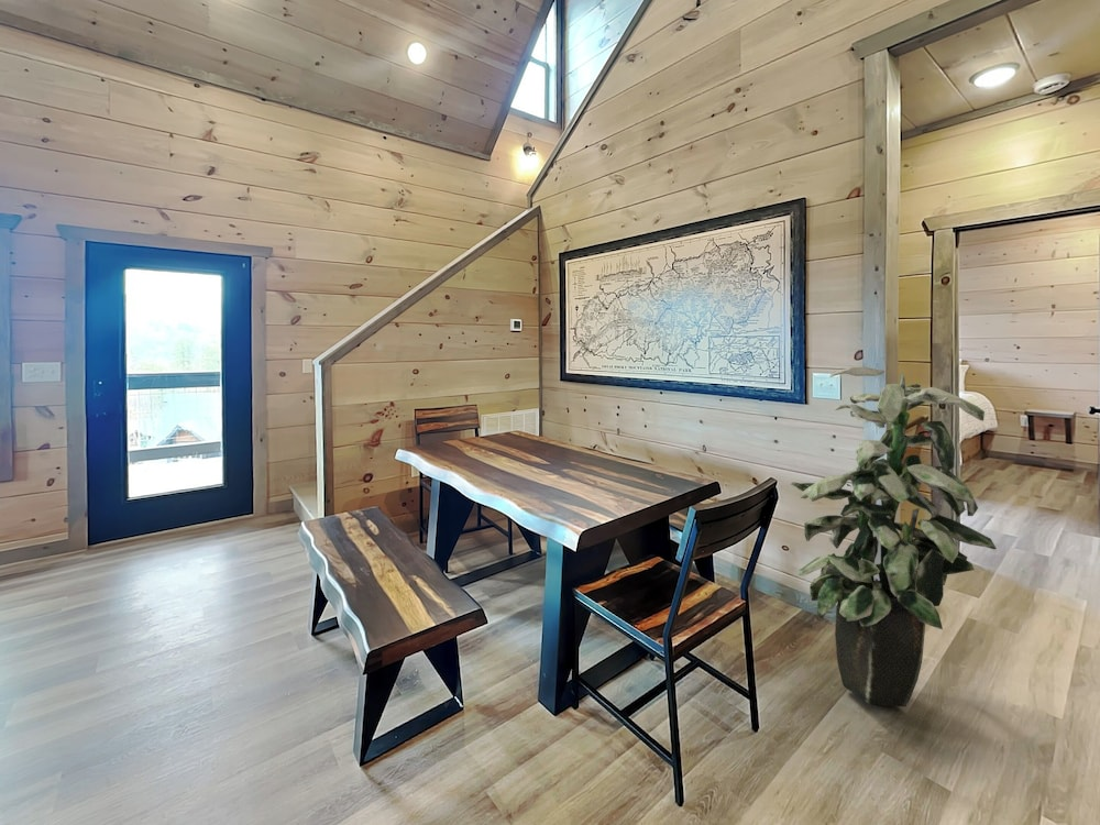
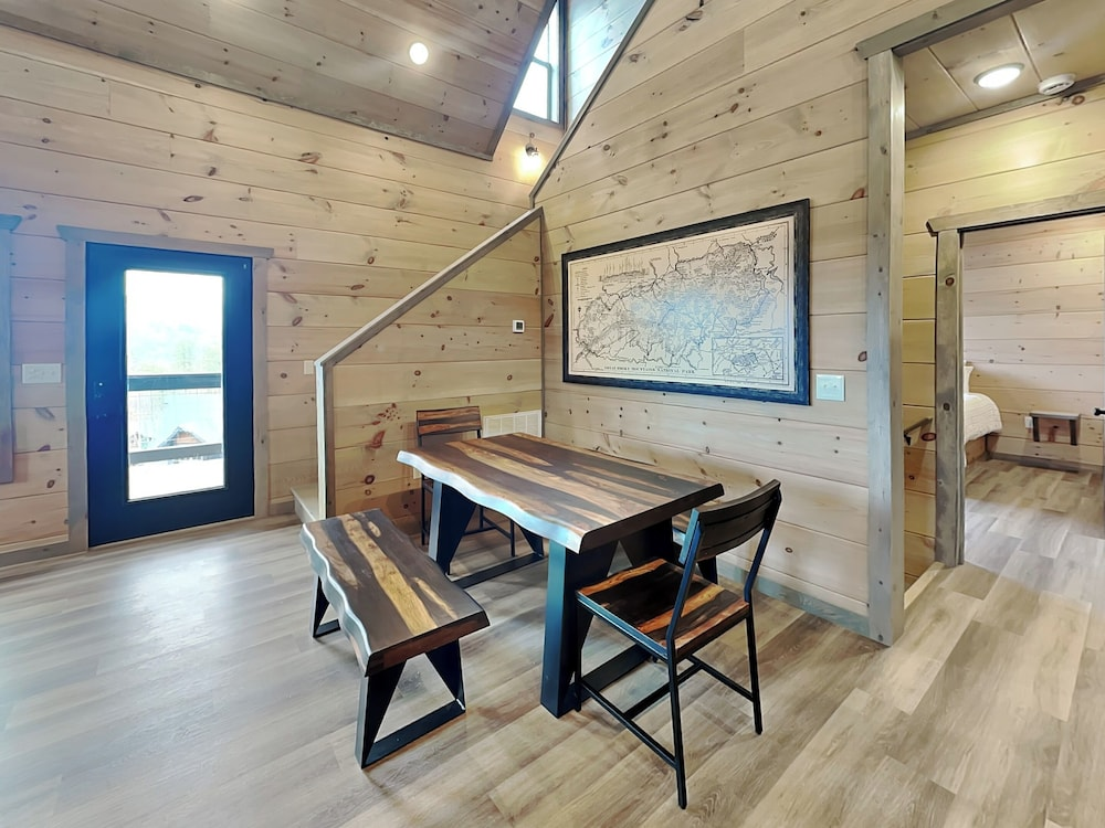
- indoor plant [790,366,998,707]
